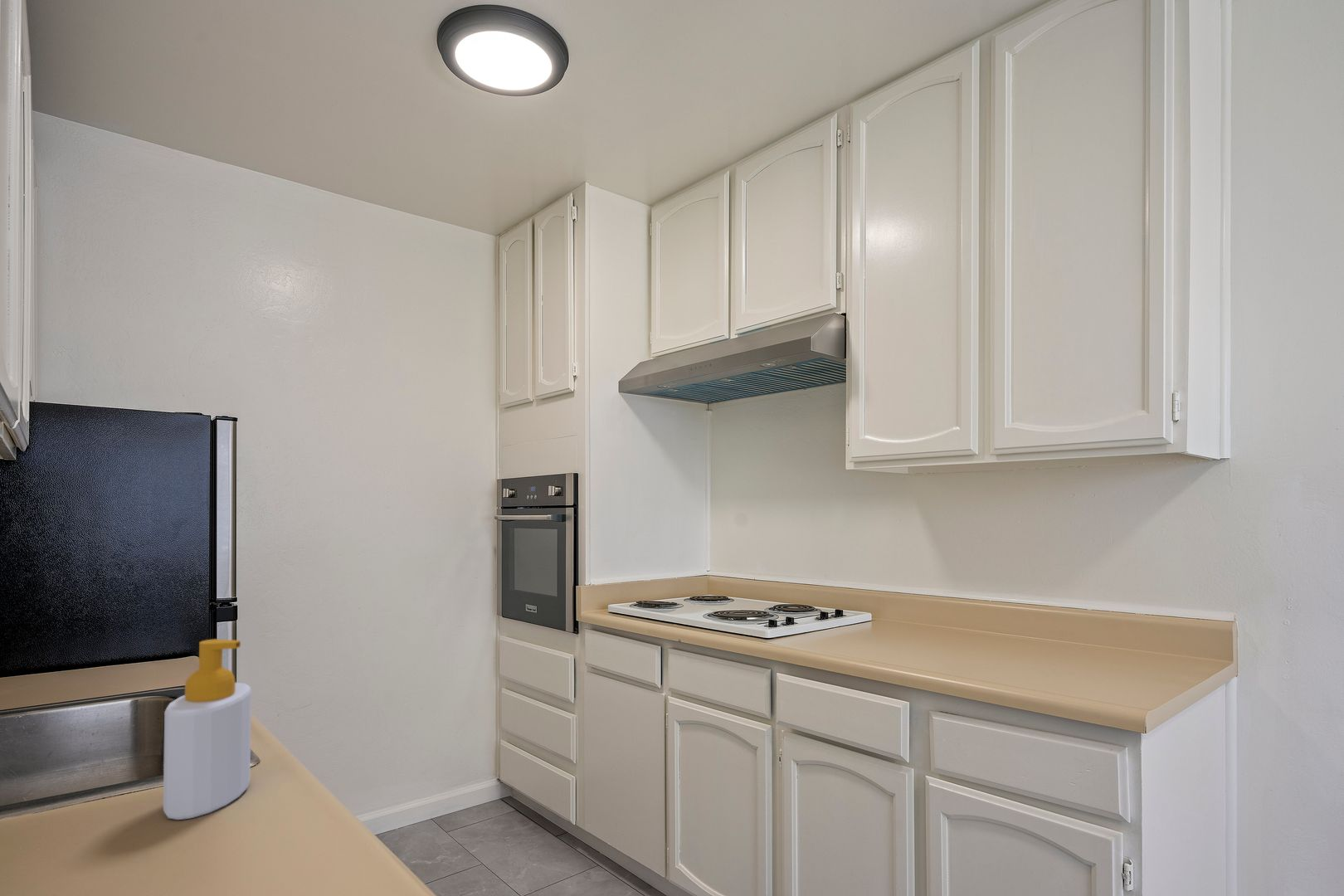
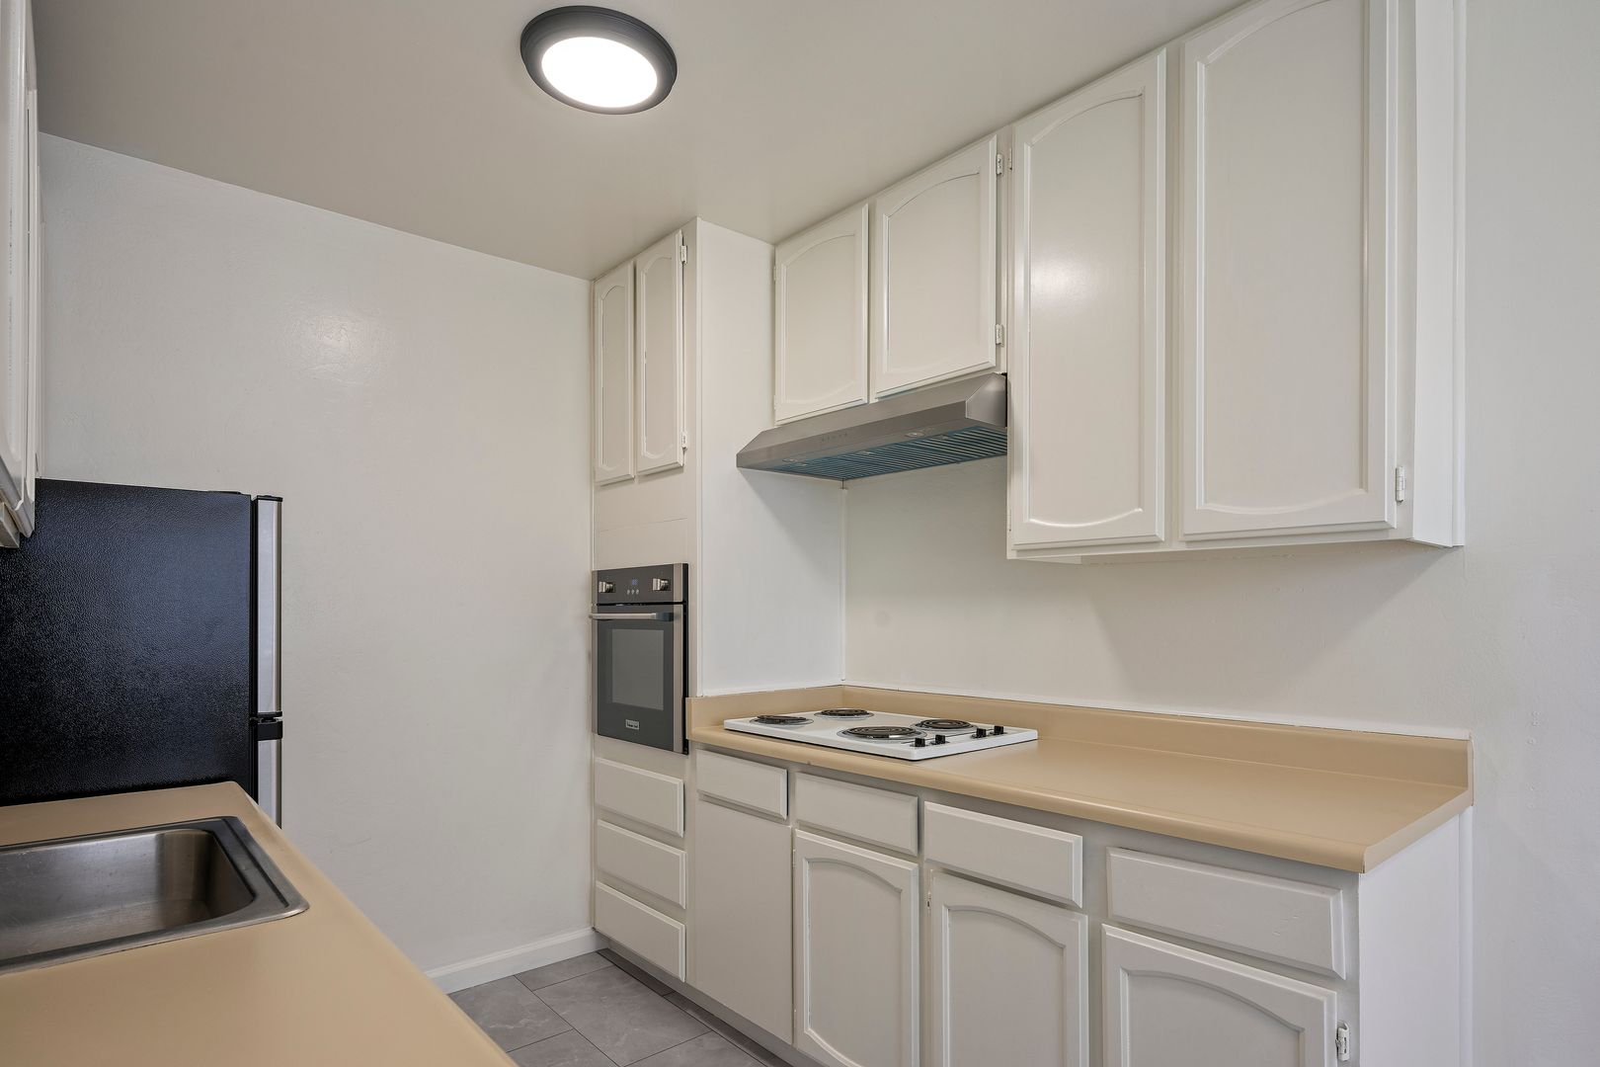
- soap bottle [163,638,252,821]
